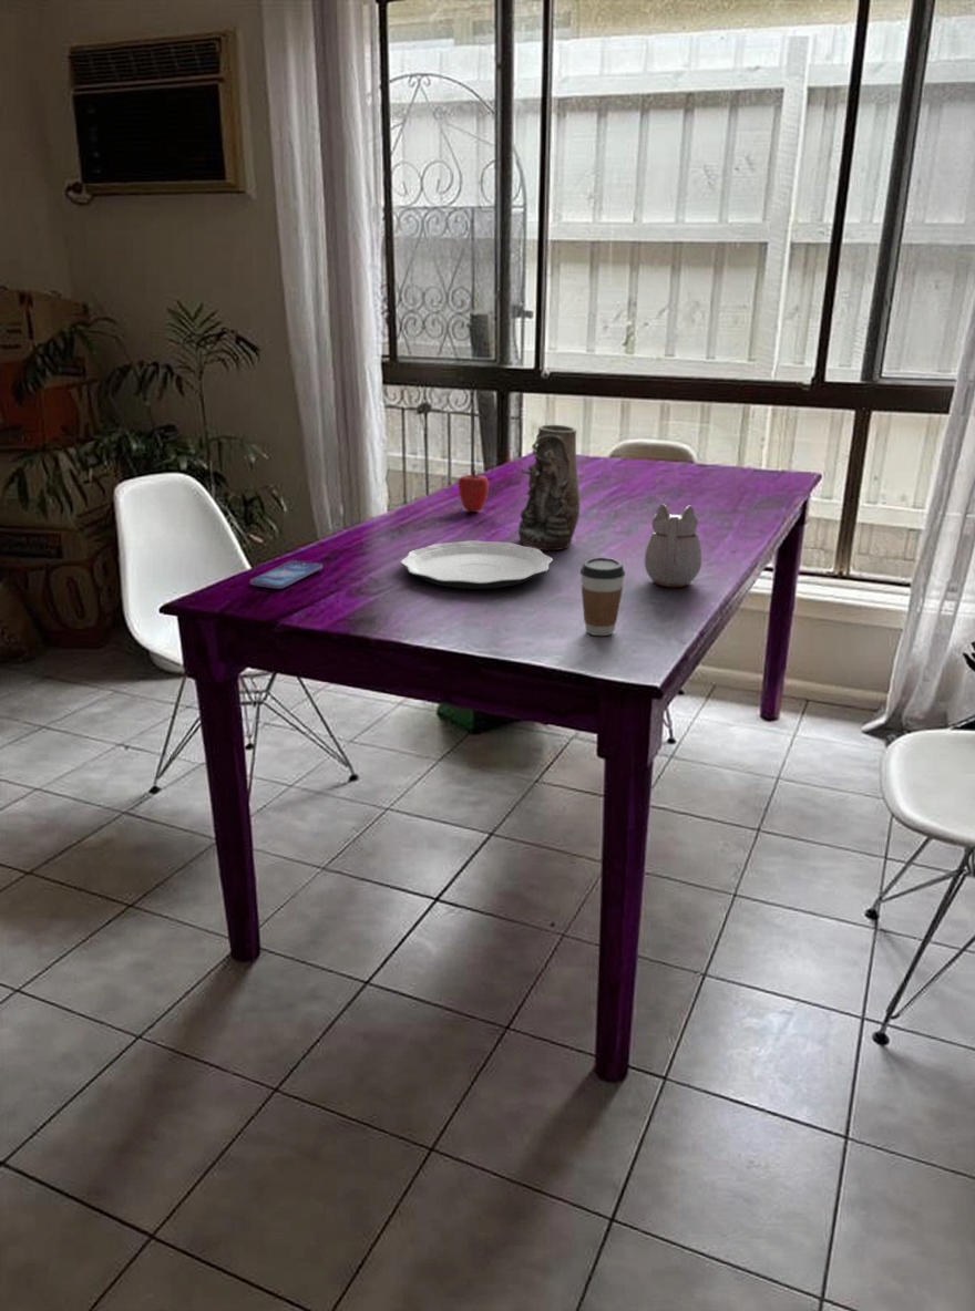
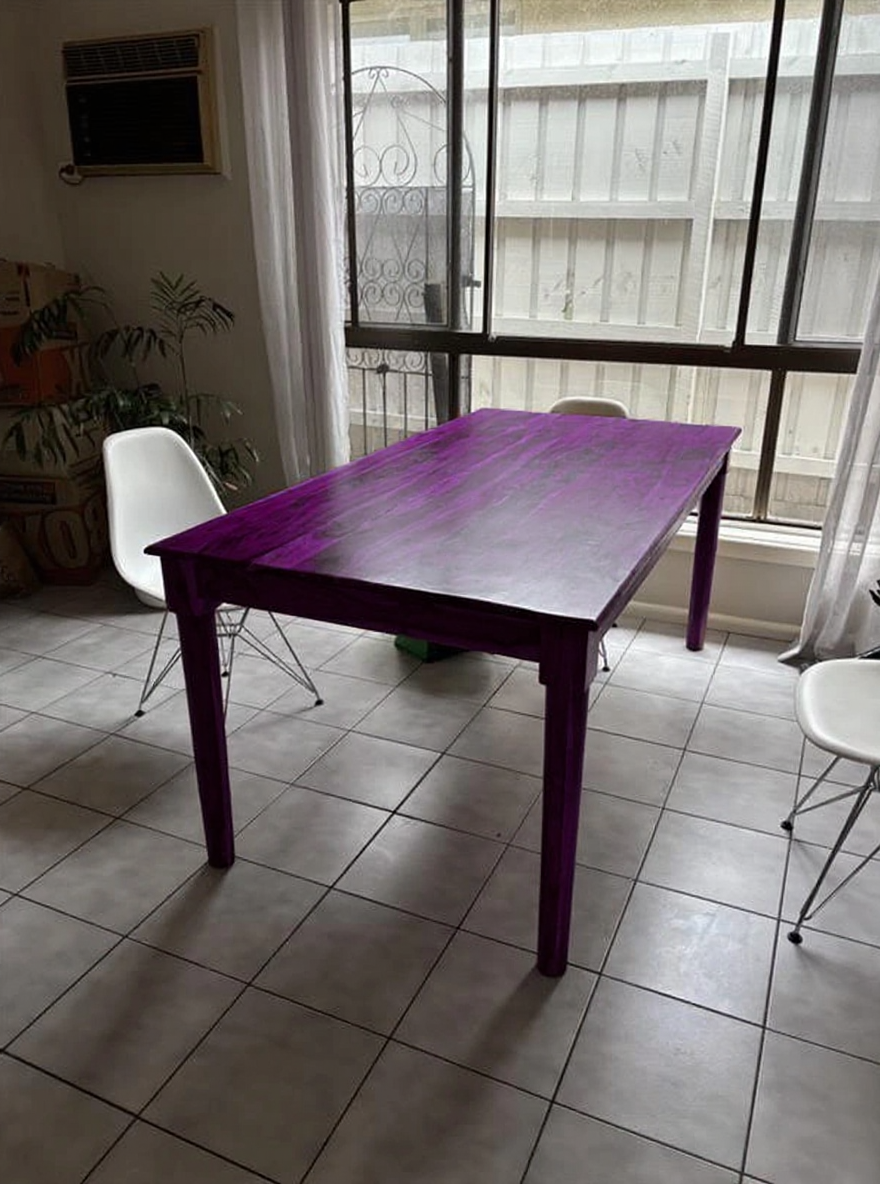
- teapot [644,503,702,588]
- coffee cup [579,557,626,637]
- smartphone [249,559,324,590]
- apple [458,468,490,513]
- plate [400,539,554,590]
- vase [517,424,582,551]
